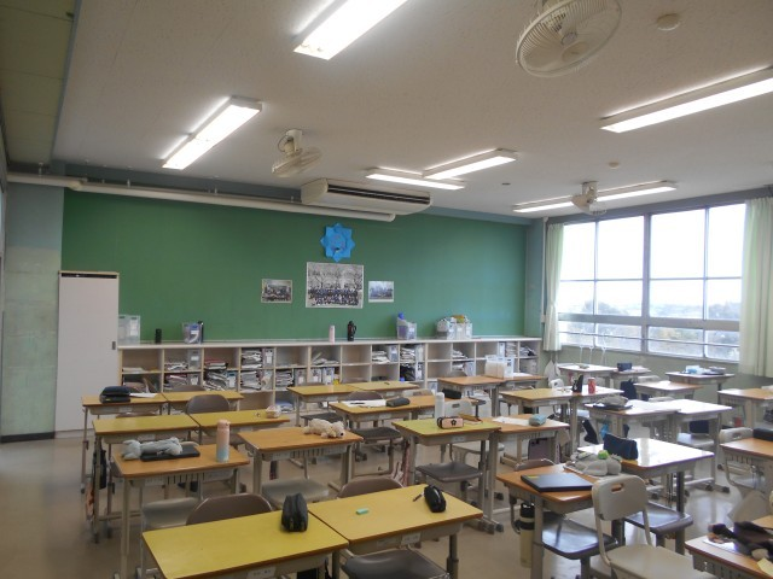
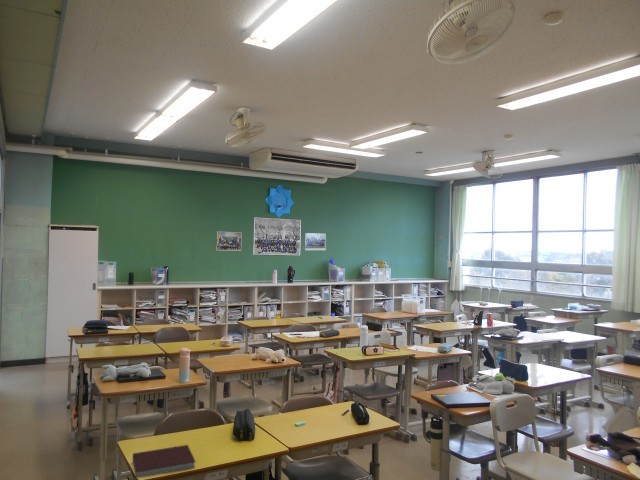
+ notebook [132,444,196,479]
